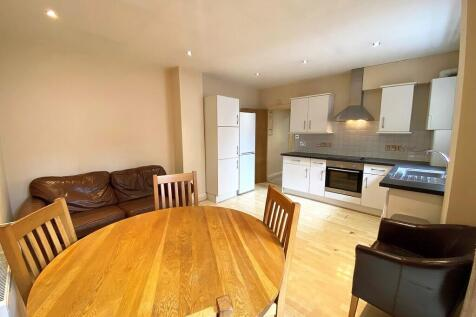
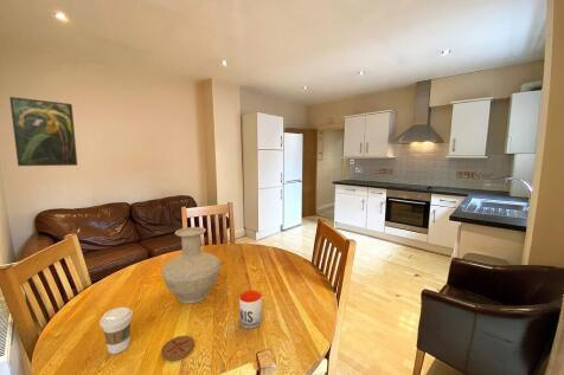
+ coffee cup [98,306,134,355]
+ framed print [8,96,78,167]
+ coaster [160,335,196,362]
+ mug [238,289,263,329]
+ vase [161,226,222,304]
